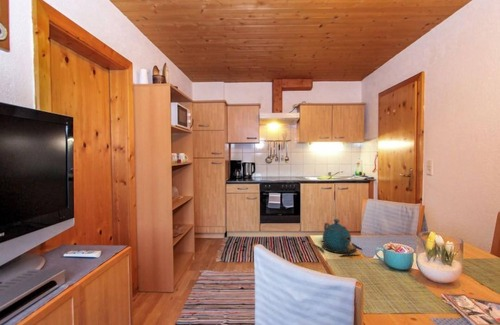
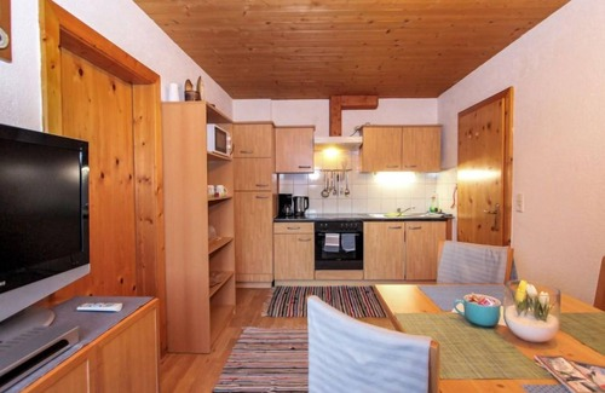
- teapot [312,218,362,257]
